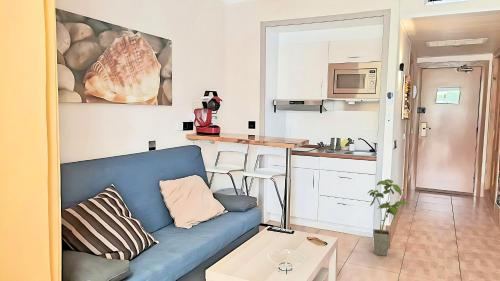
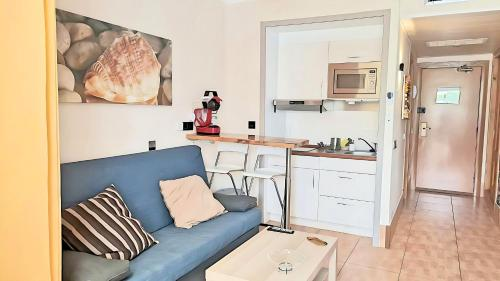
- house plant [367,178,409,257]
